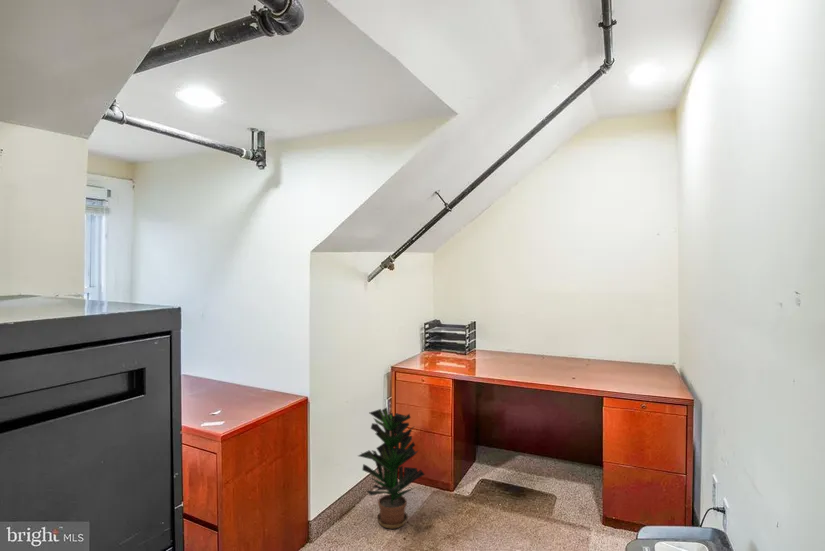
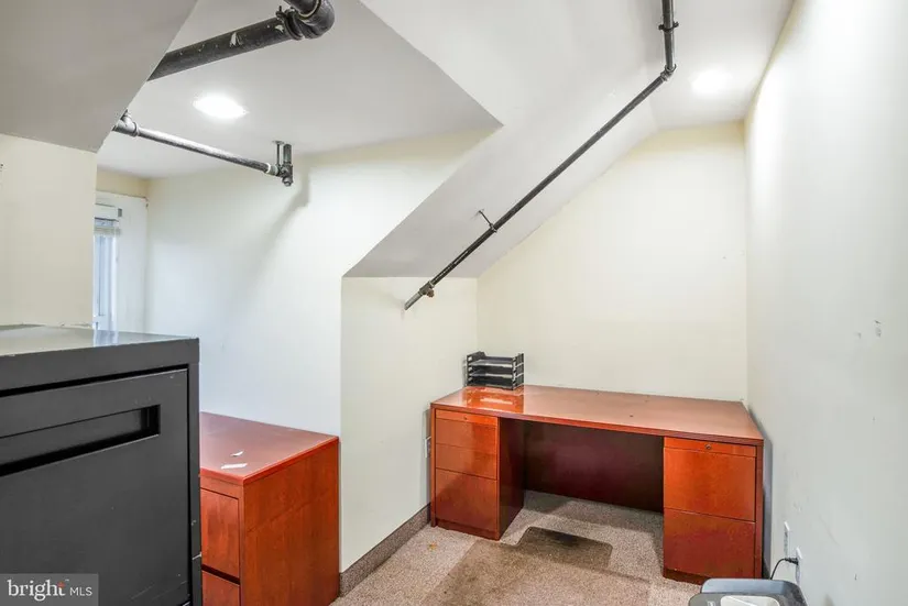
- potted plant [357,407,426,529]
